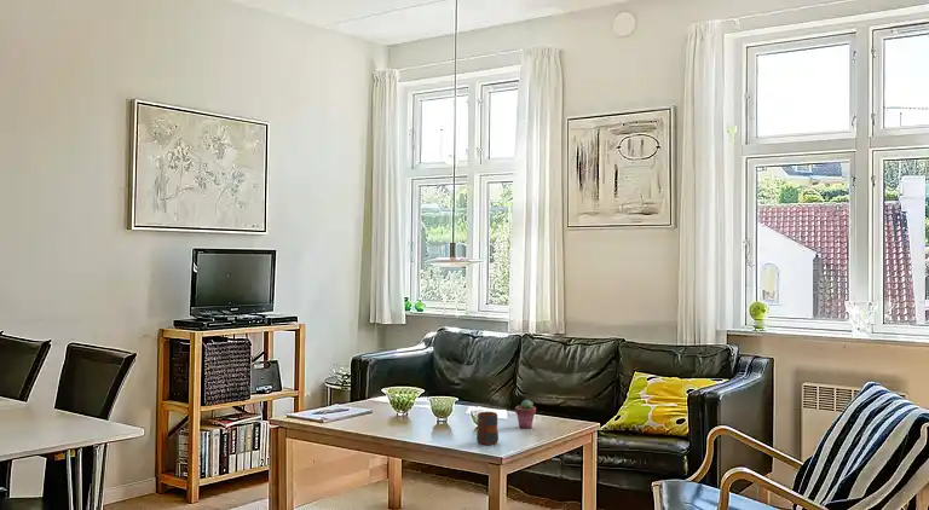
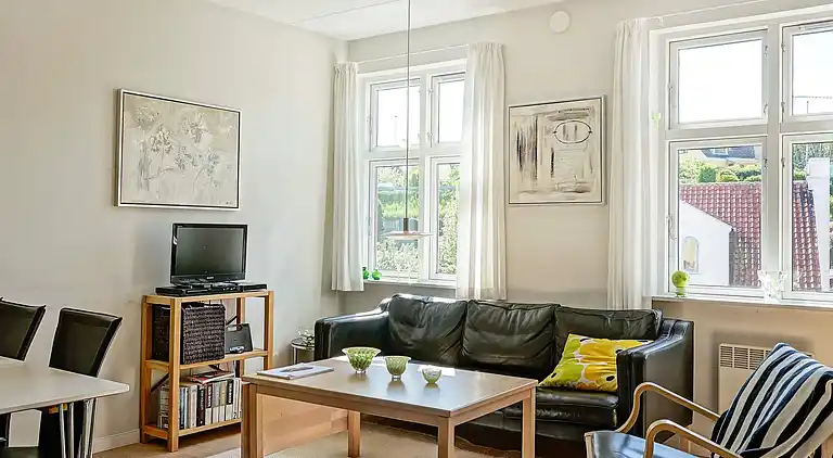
- mug [475,411,500,446]
- potted succulent [514,399,537,429]
